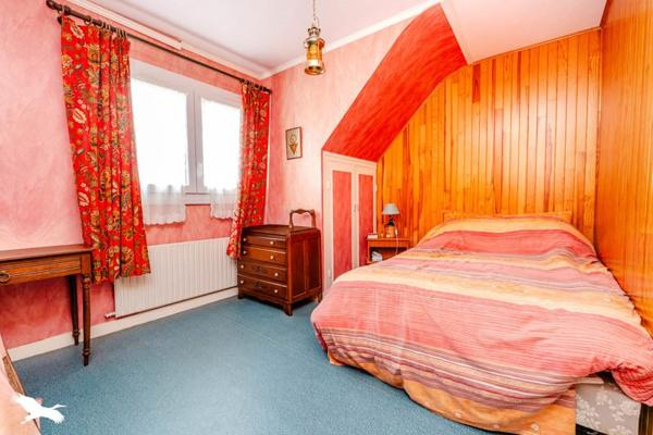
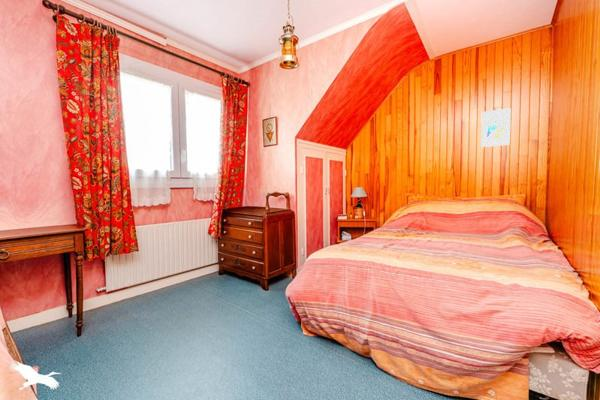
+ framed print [480,107,512,148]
